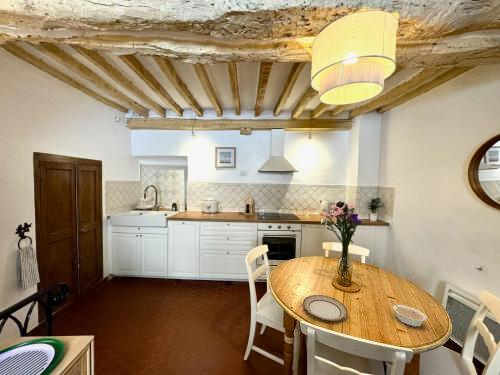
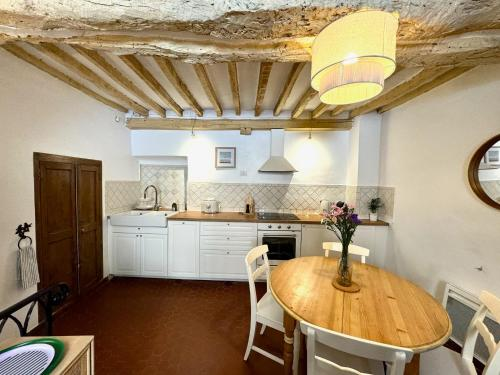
- plate [302,294,349,321]
- legume [389,300,428,328]
